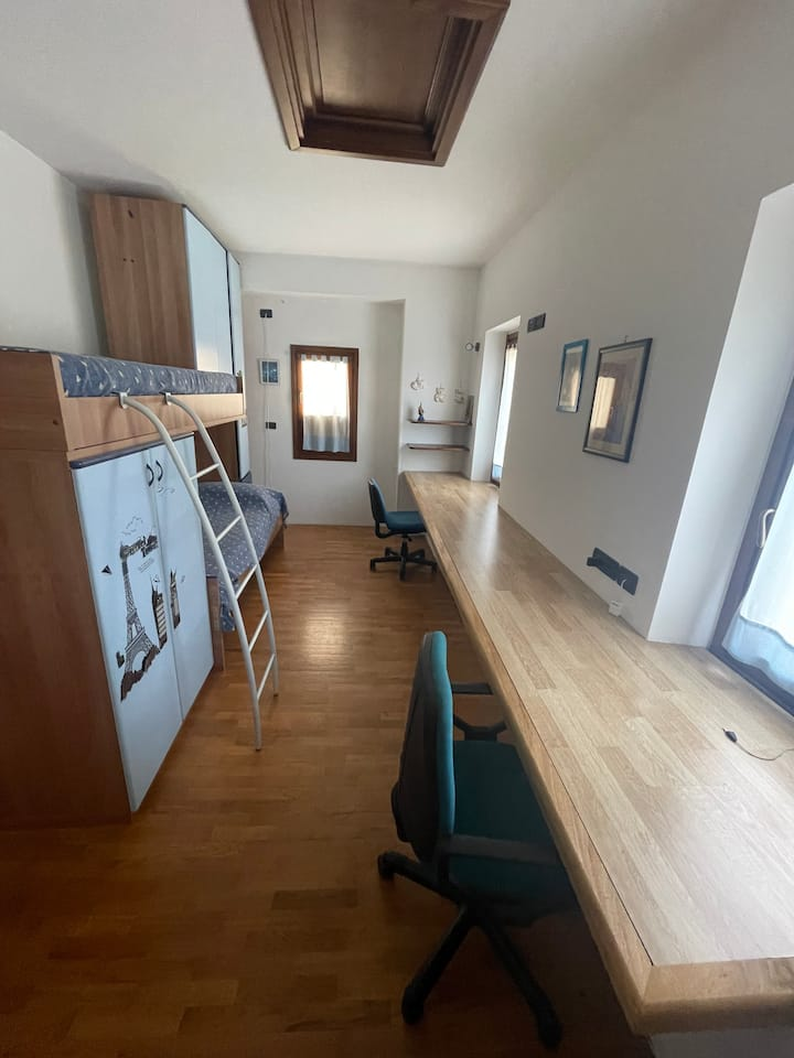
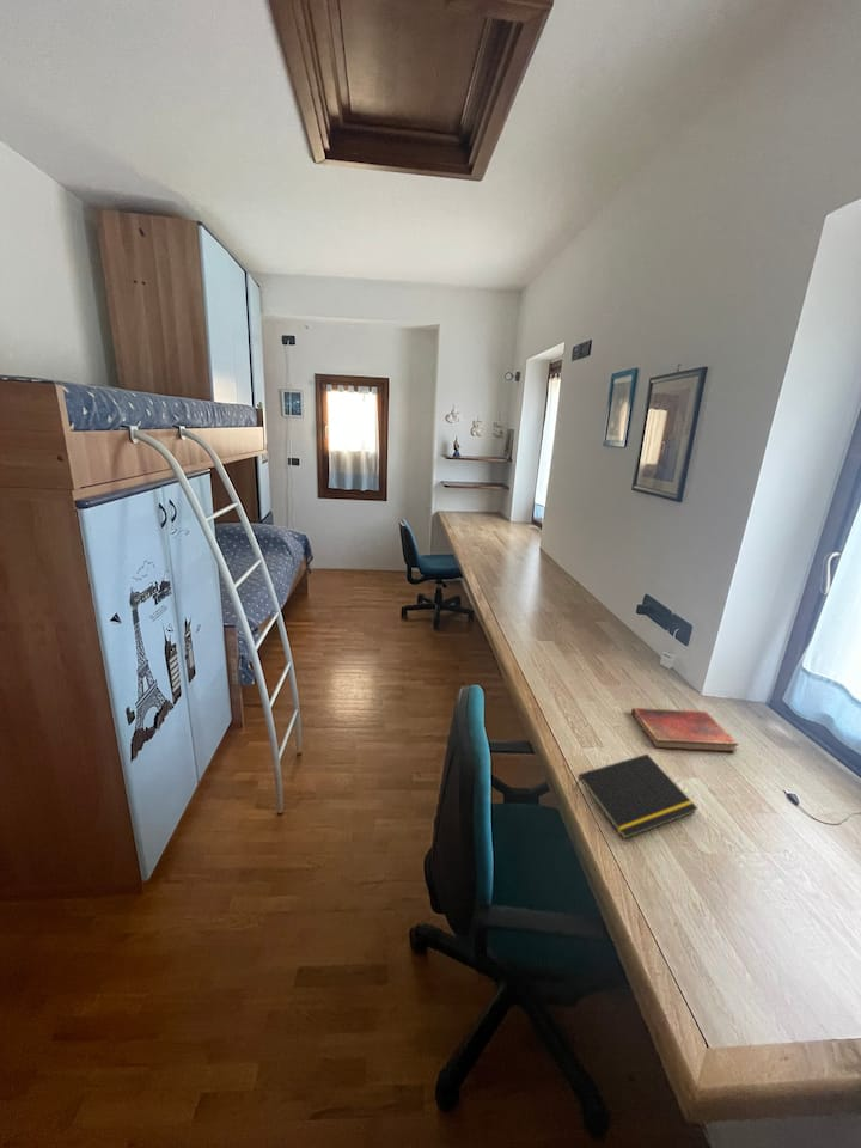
+ diary [630,707,739,752]
+ notepad [573,753,698,841]
